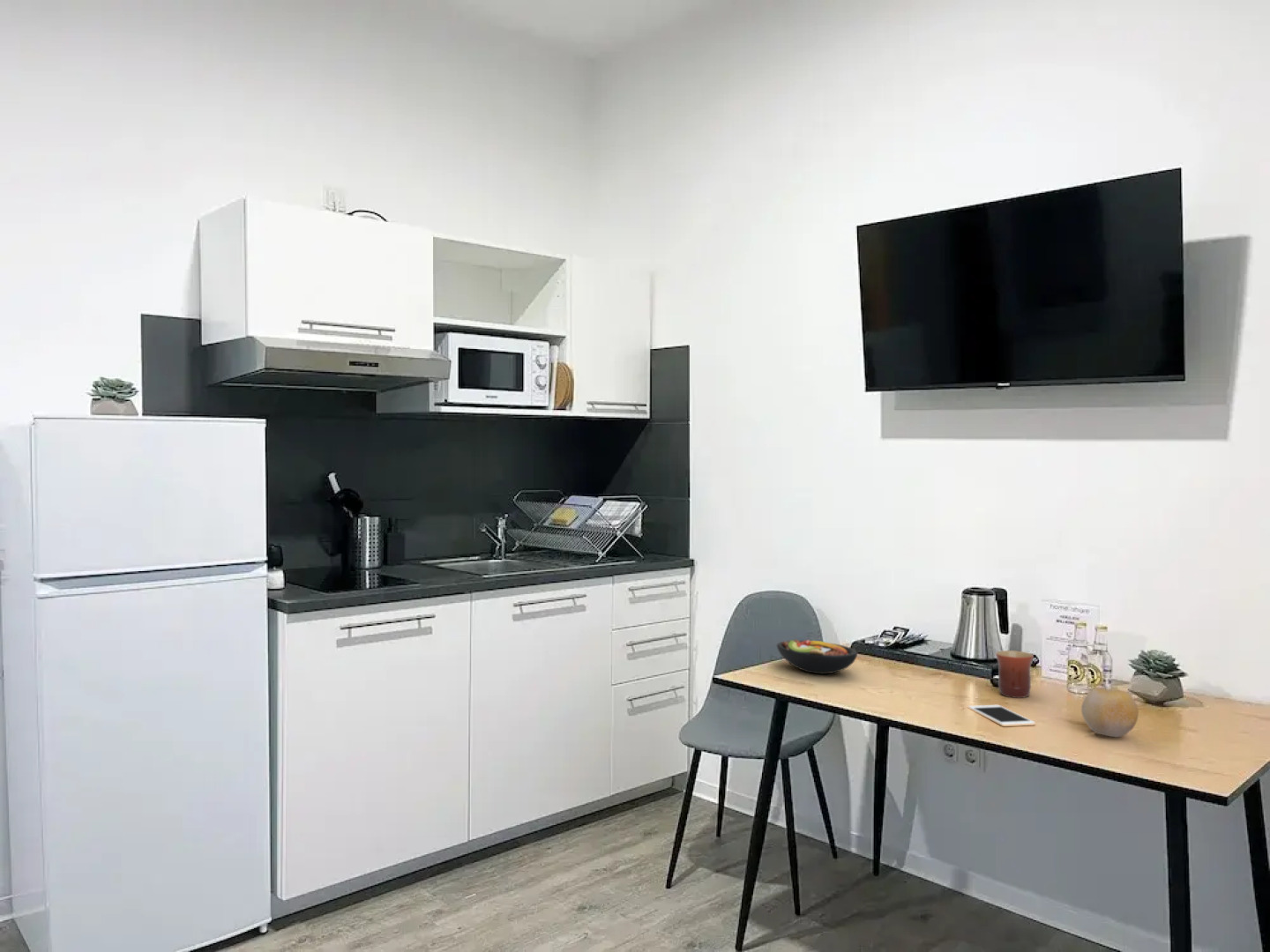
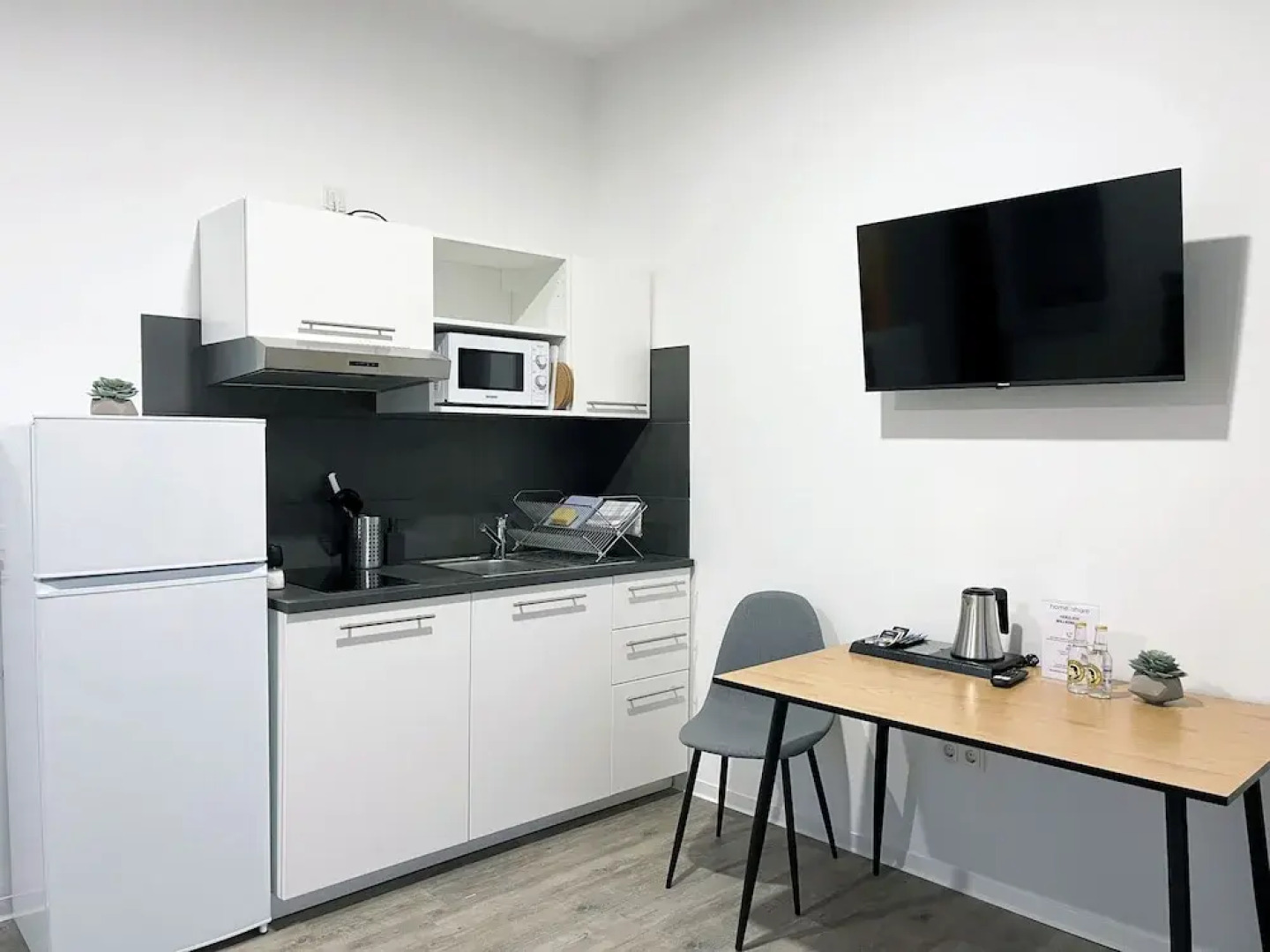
- cell phone [967,704,1036,727]
- fruit [1080,687,1139,738]
- mug [995,650,1035,699]
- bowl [776,639,859,674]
